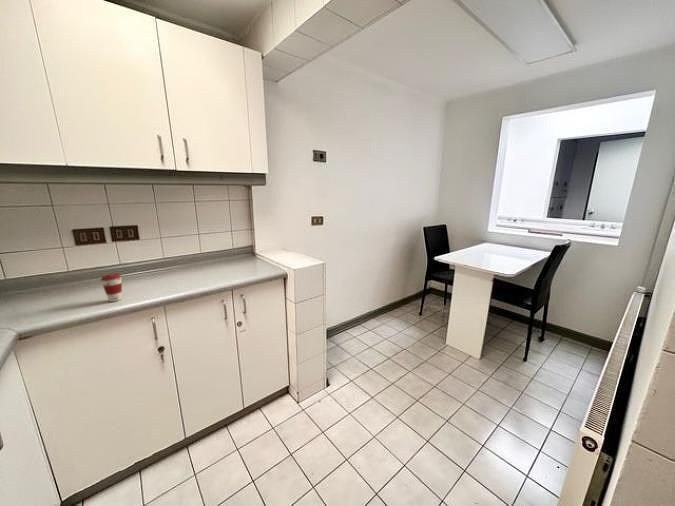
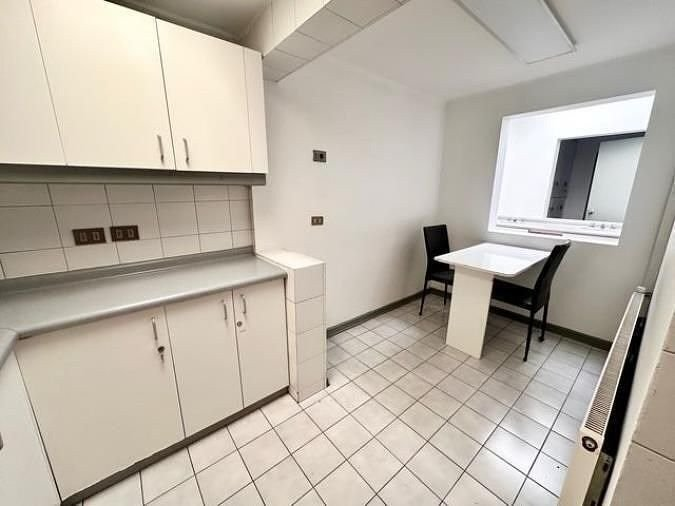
- coffee cup [100,272,123,303]
